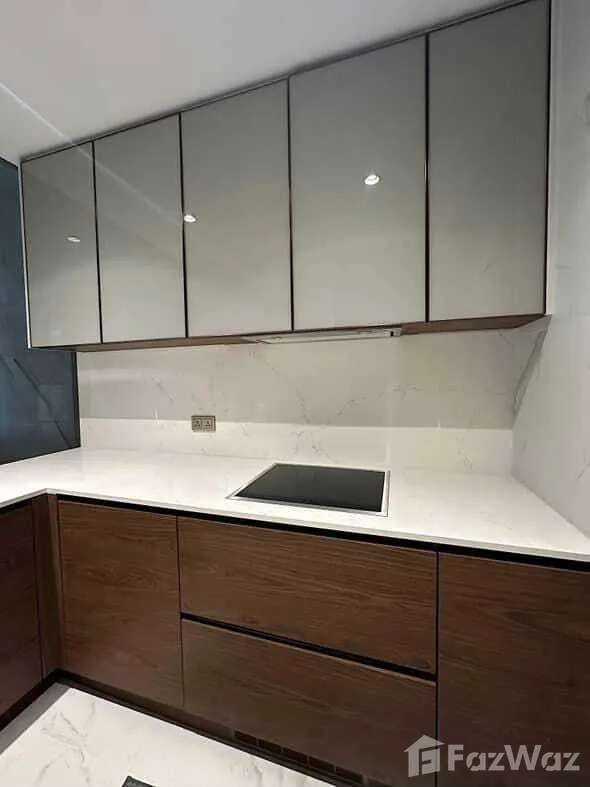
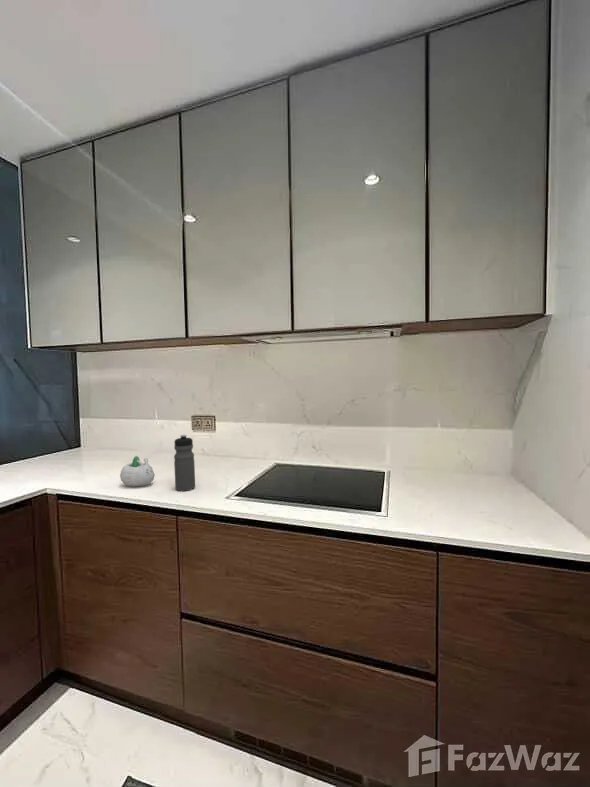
+ succulent planter [119,455,156,487]
+ water bottle [173,434,196,492]
